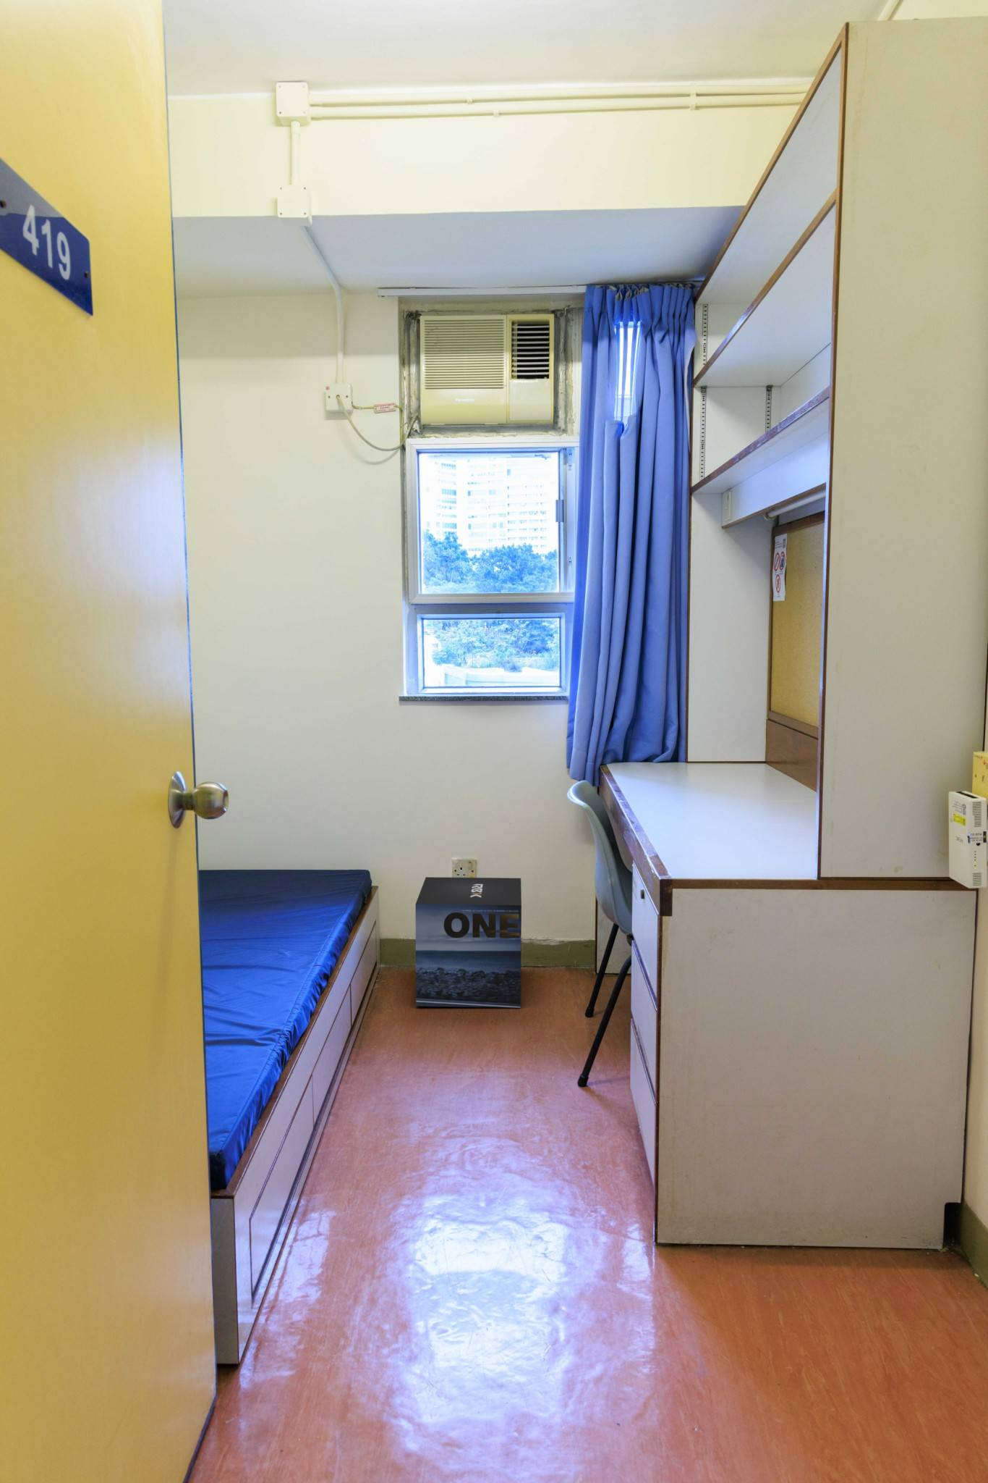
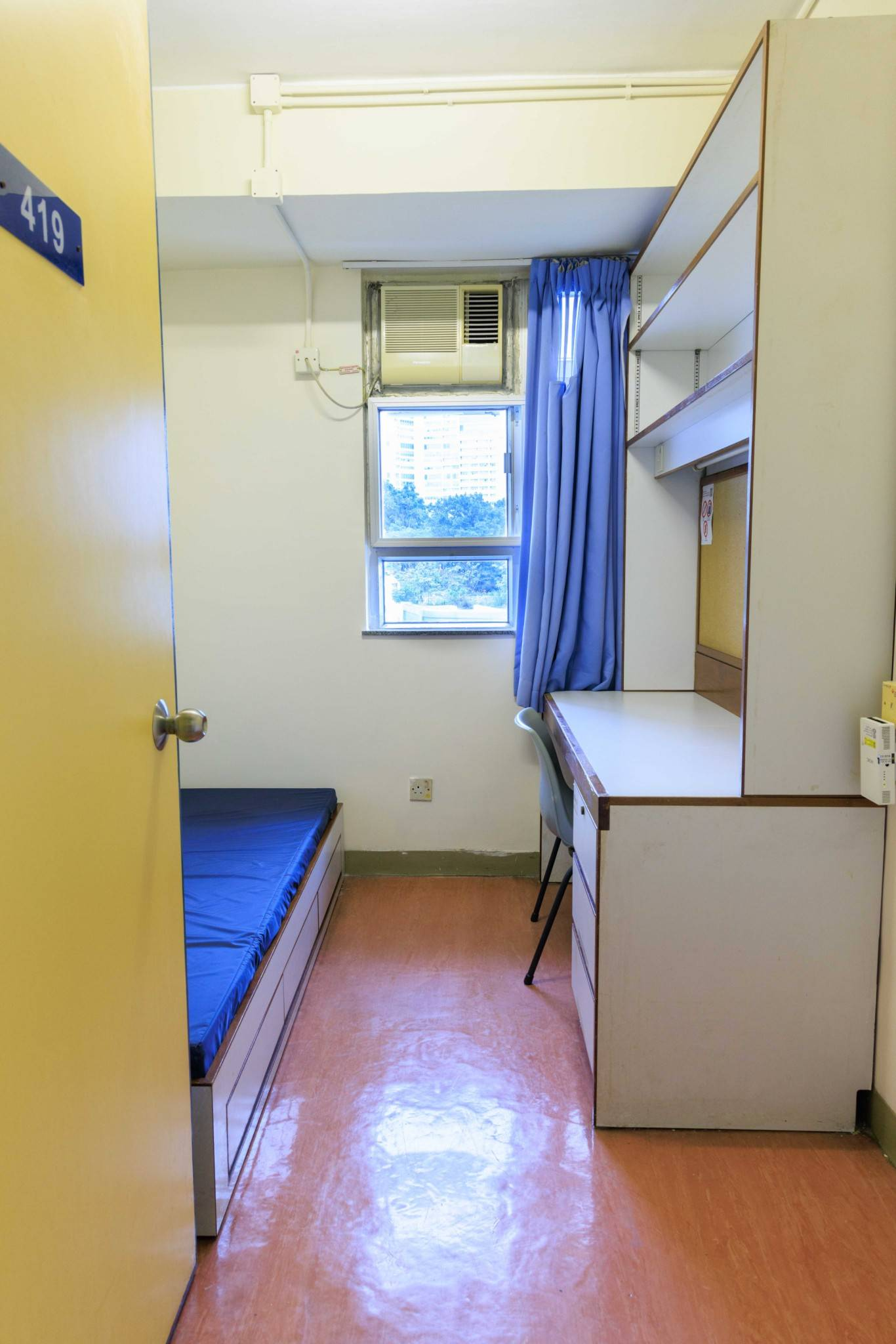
- cardboard box [415,876,523,1009]
